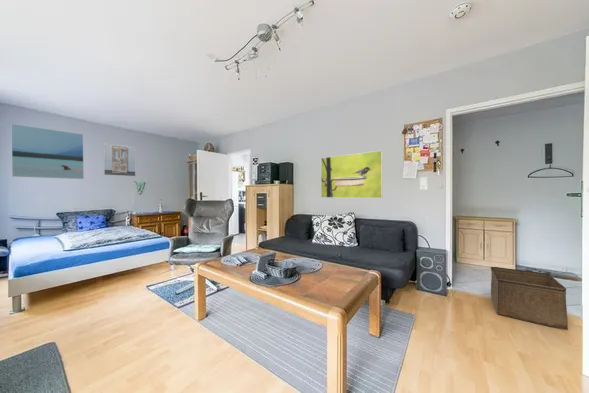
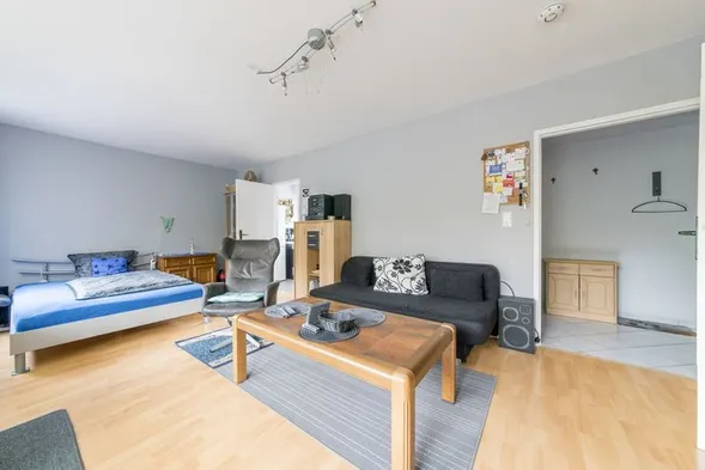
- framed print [102,142,137,177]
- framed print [10,123,85,180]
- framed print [320,150,384,199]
- storage bin [489,266,569,331]
